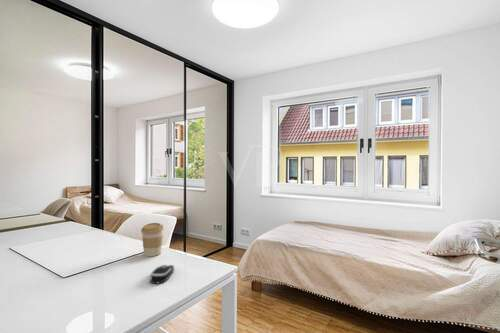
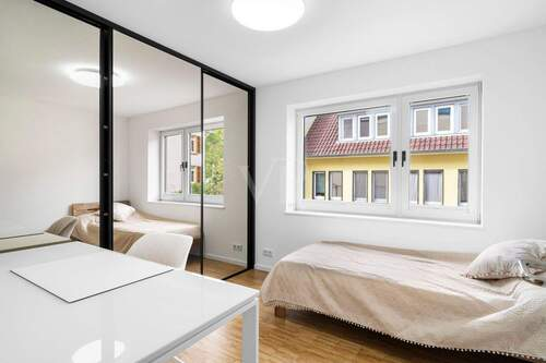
- coffee cup [140,222,165,257]
- computer mouse [150,264,175,285]
